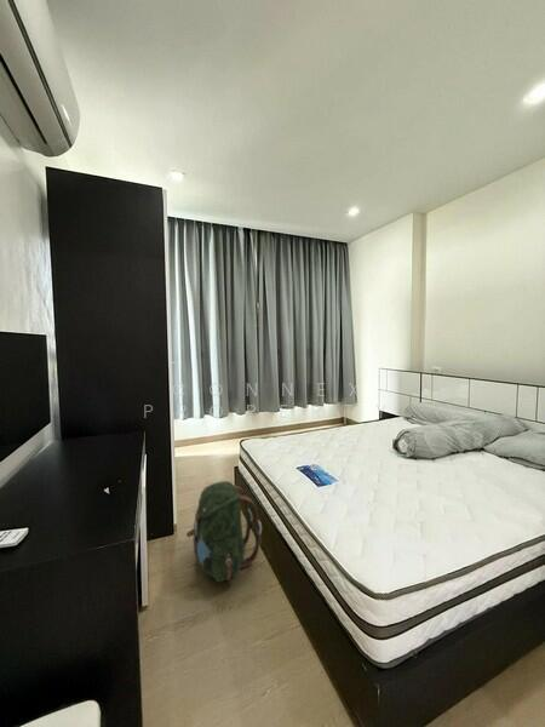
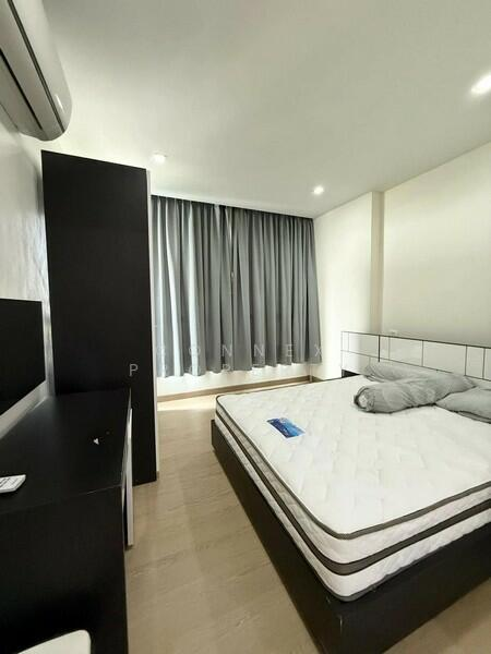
- backpack [185,480,263,583]
